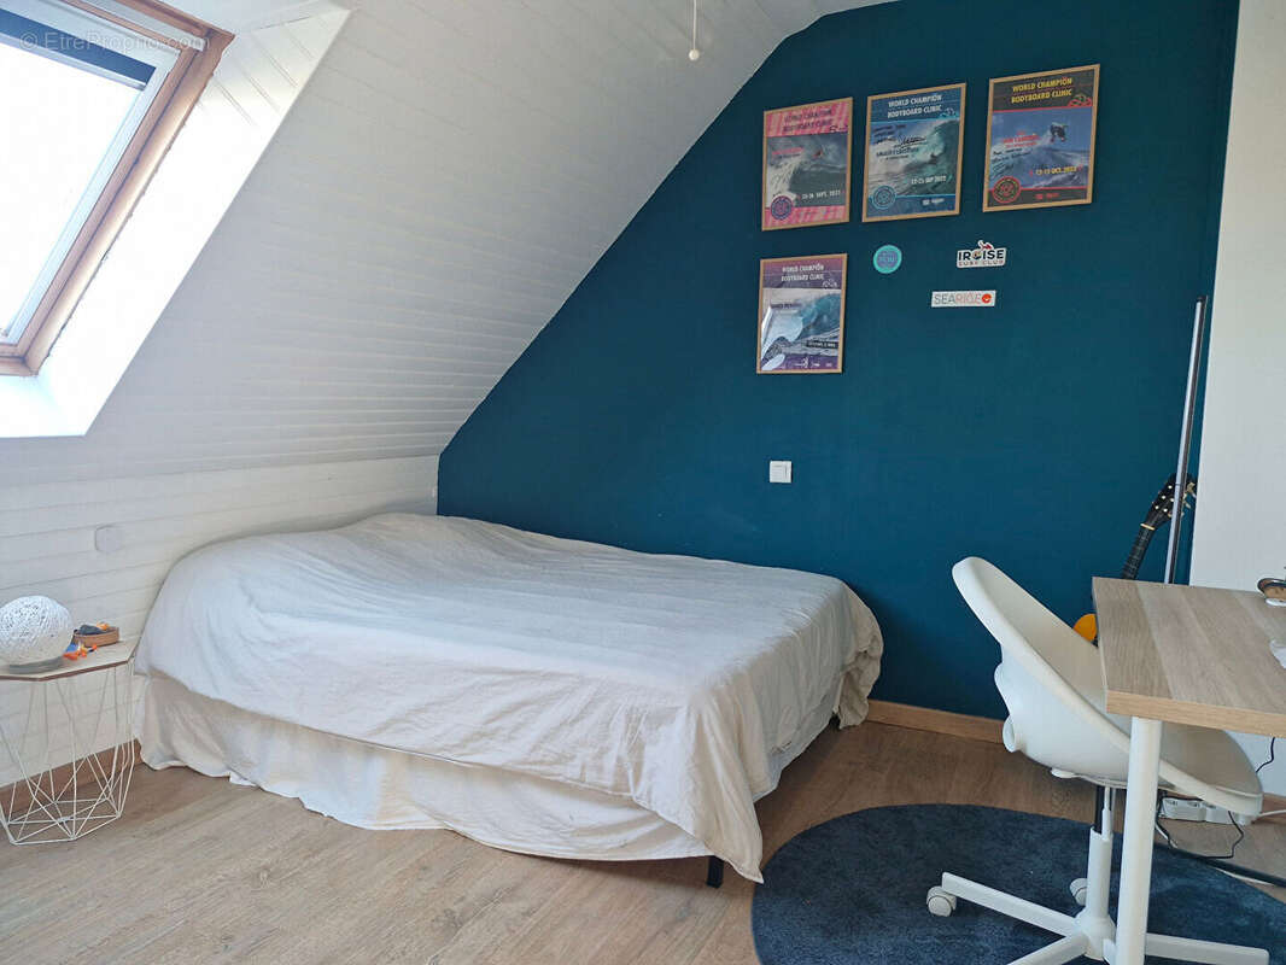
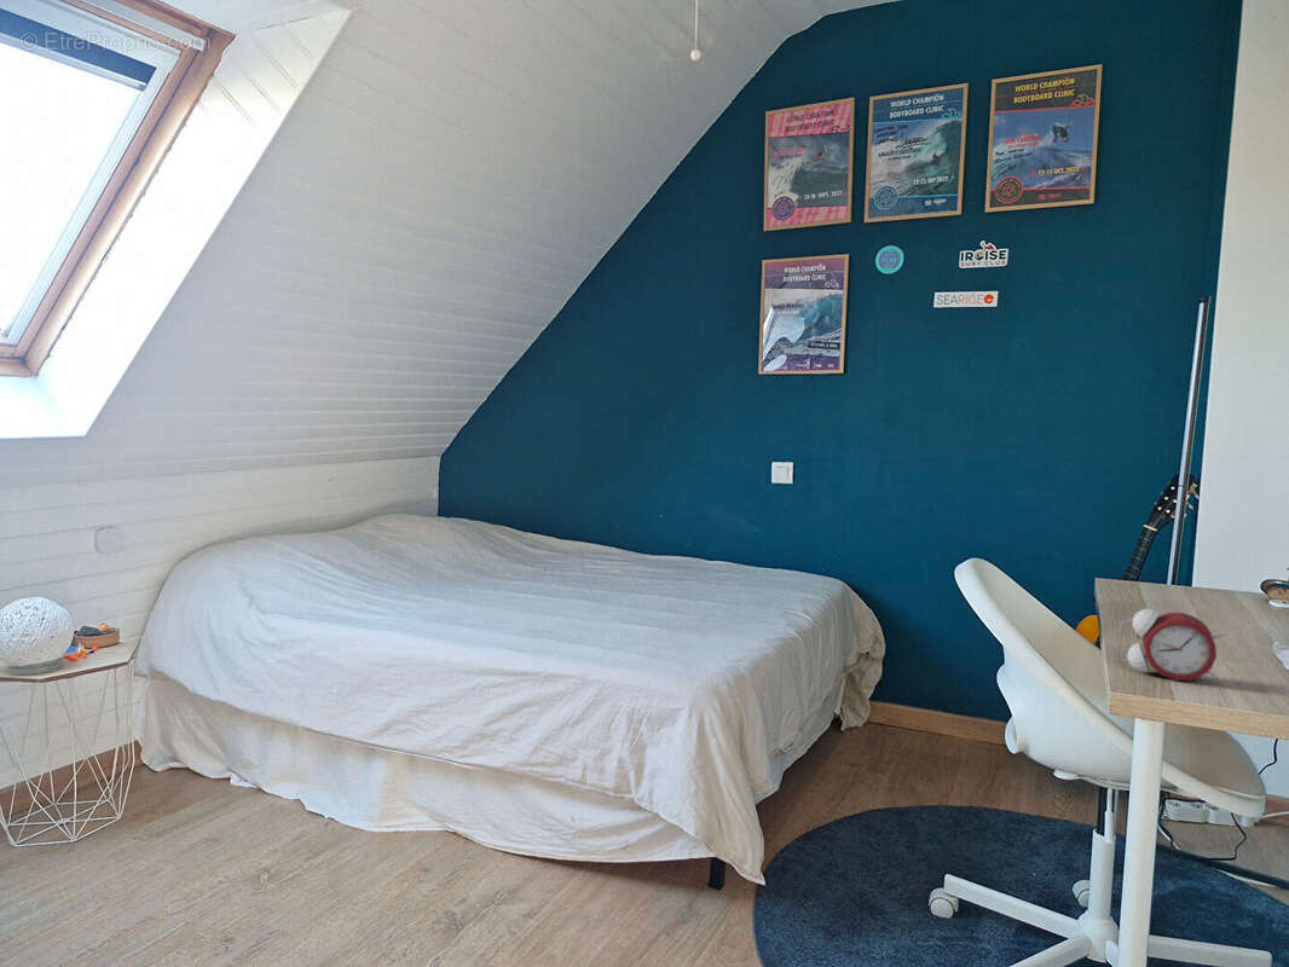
+ alarm clock [1115,608,1231,682]
